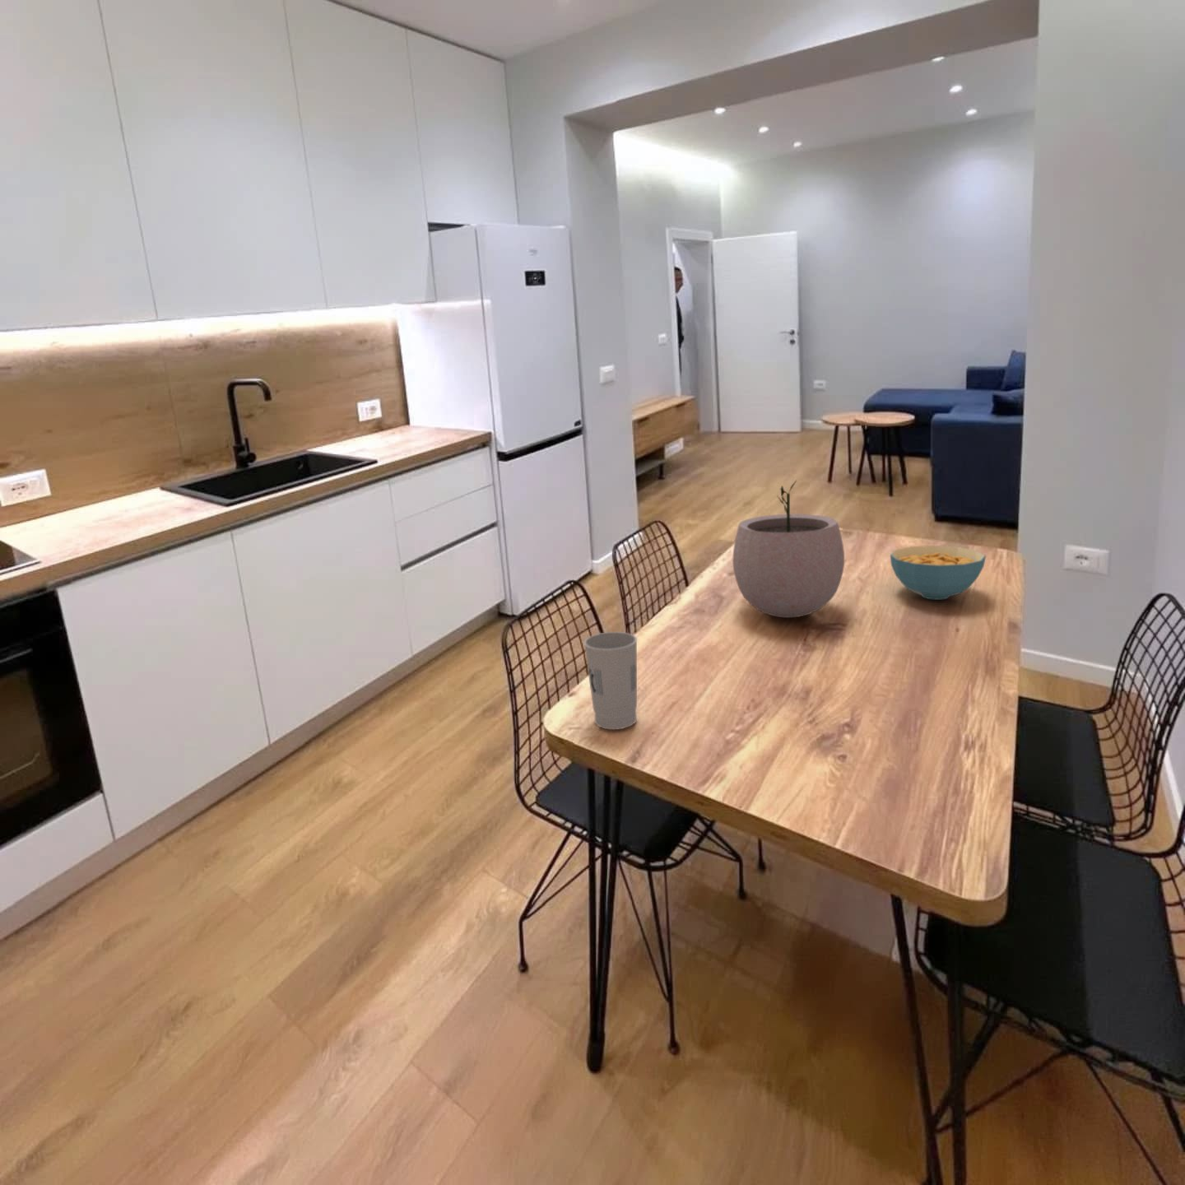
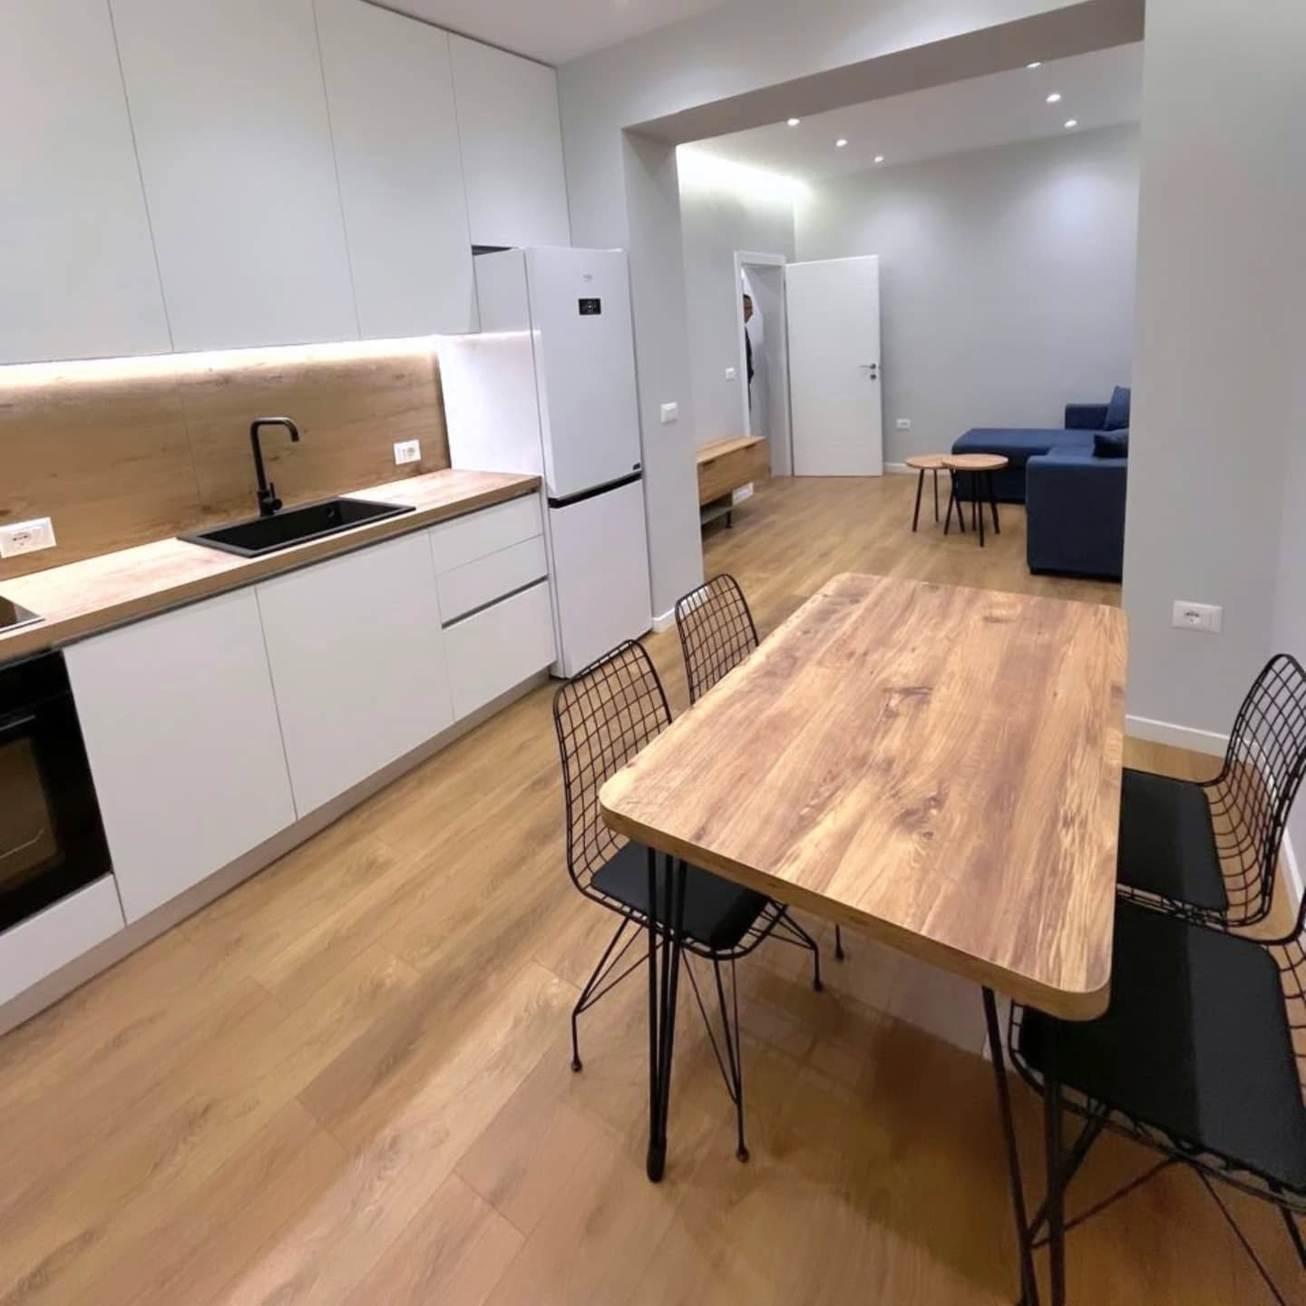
- cup [583,632,638,730]
- cereal bowl [890,545,986,601]
- plant pot [731,480,845,619]
